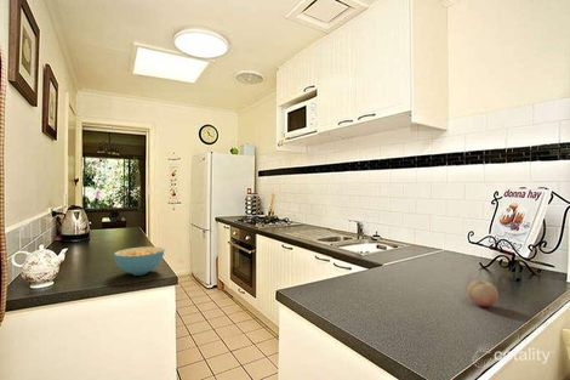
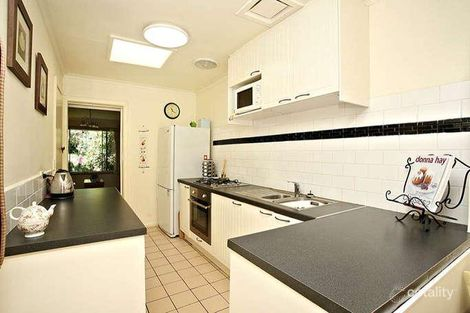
- fruit [466,279,500,307]
- cereal bowl [113,245,166,277]
